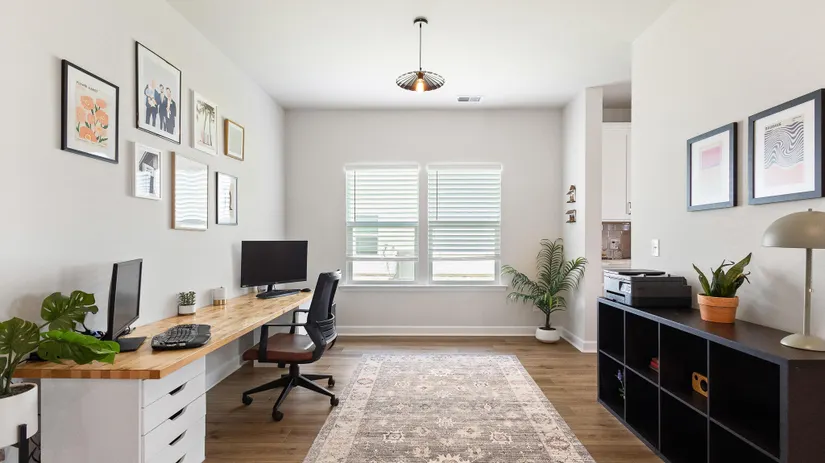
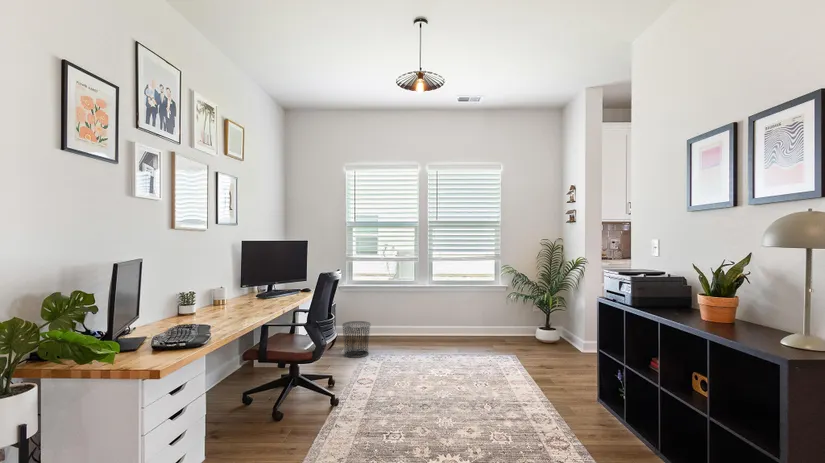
+ waste bin [341,320,372,359]
